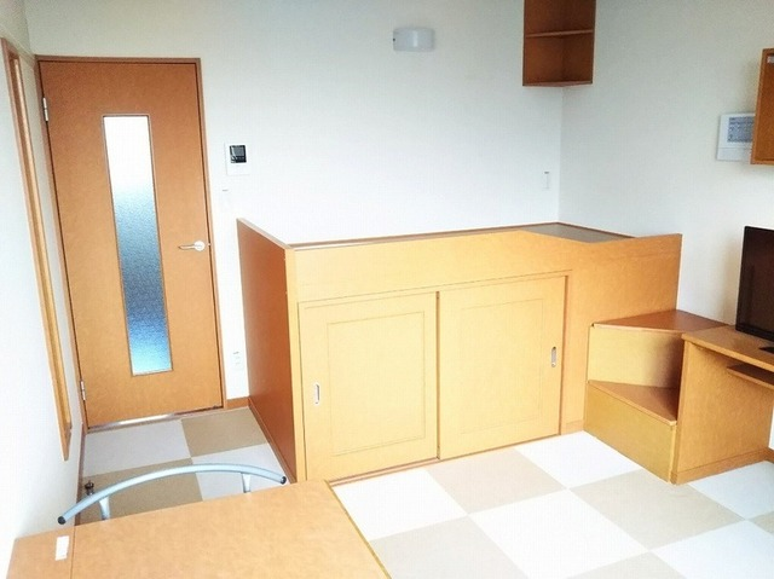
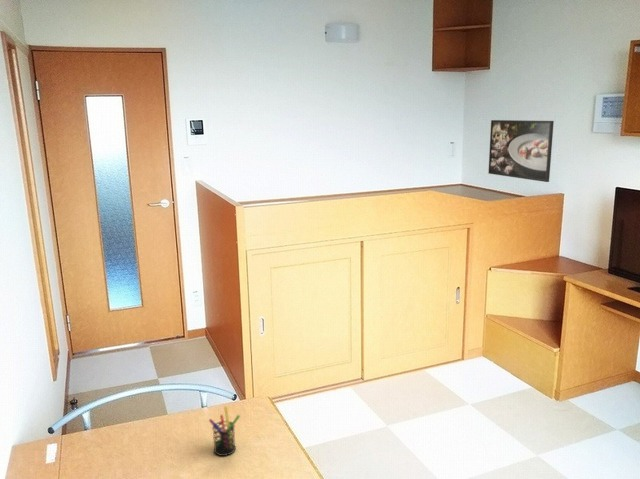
+ pen holder [208,405,241,457]
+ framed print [487,119,555,183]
